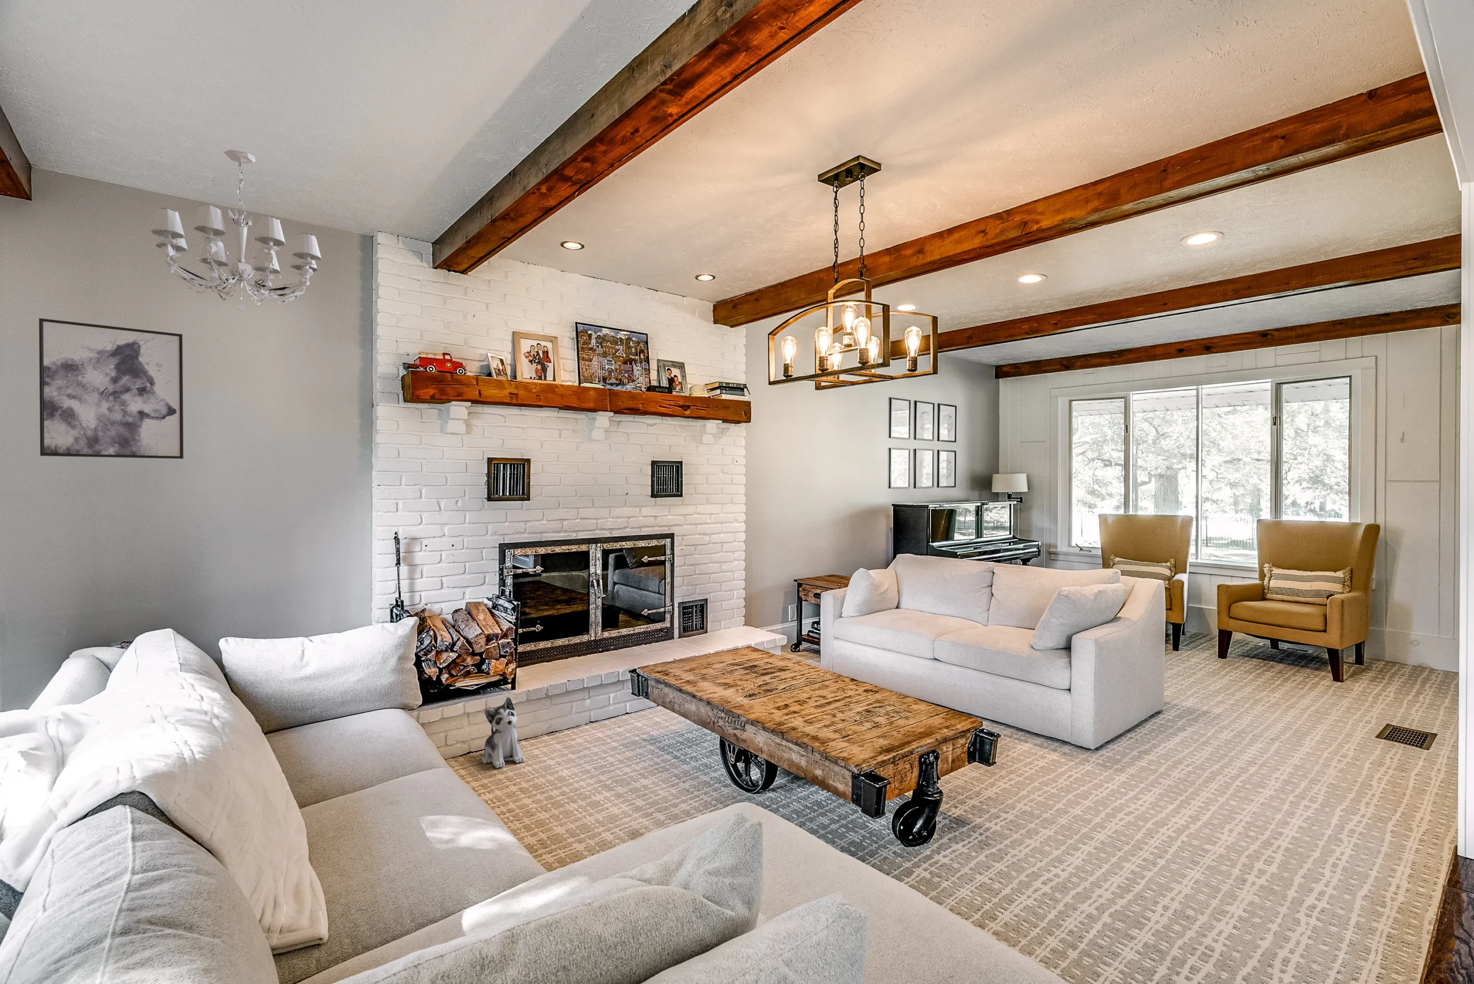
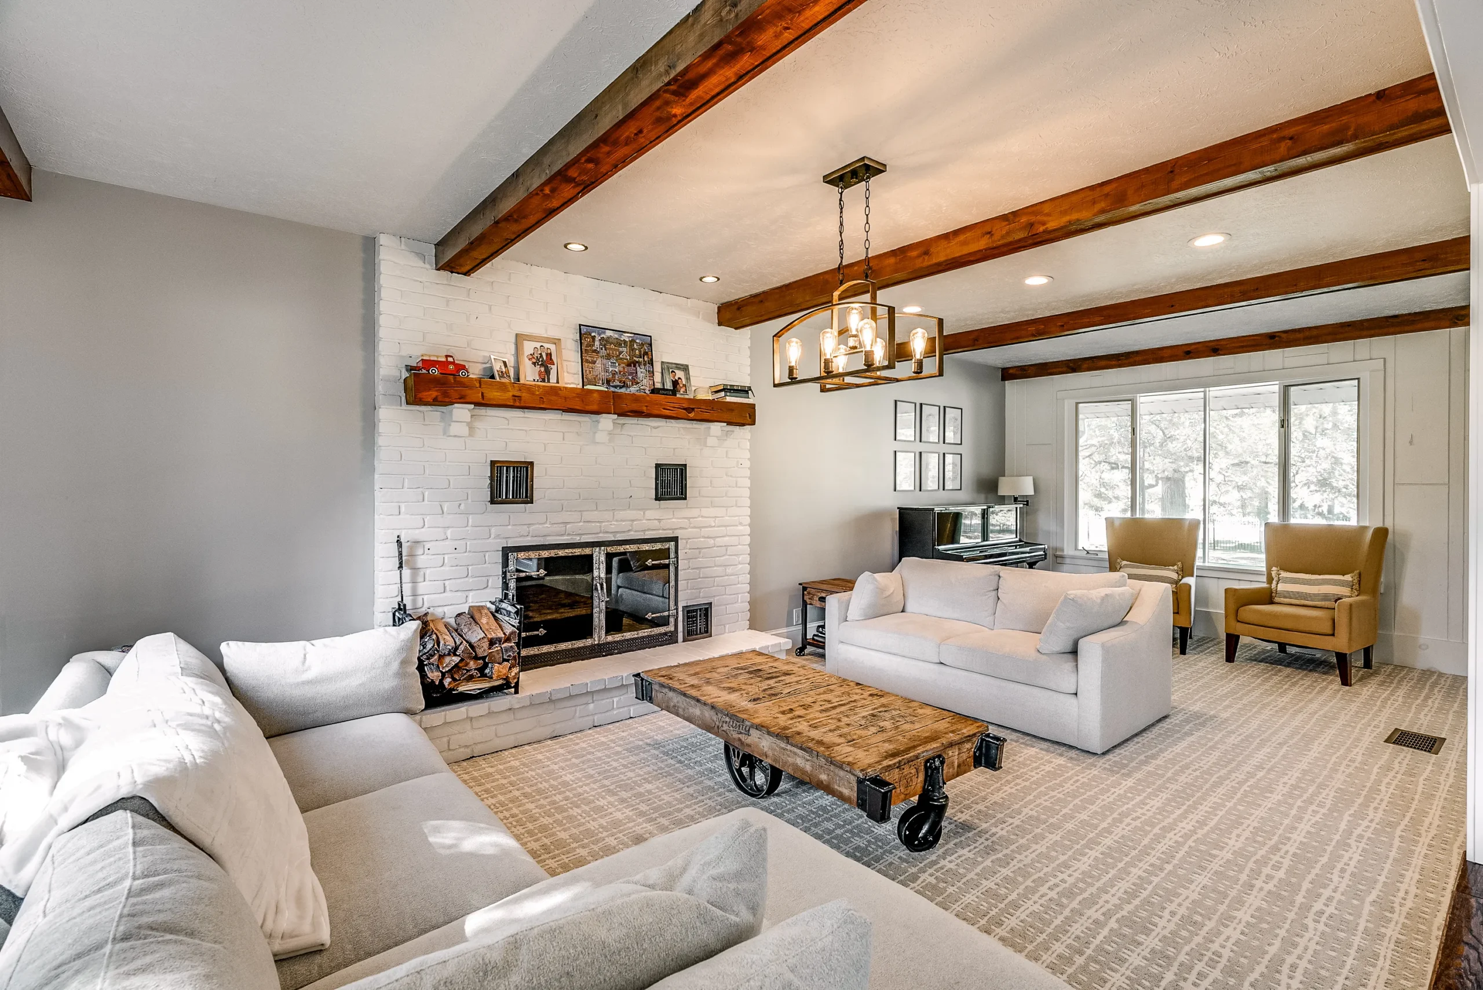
- plush toy [481,697,525,769]
- chandelier [149,149,323,312]
- wall art [38,317,185,459]
